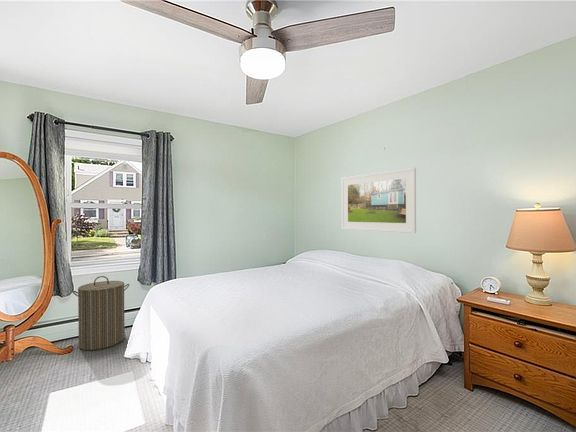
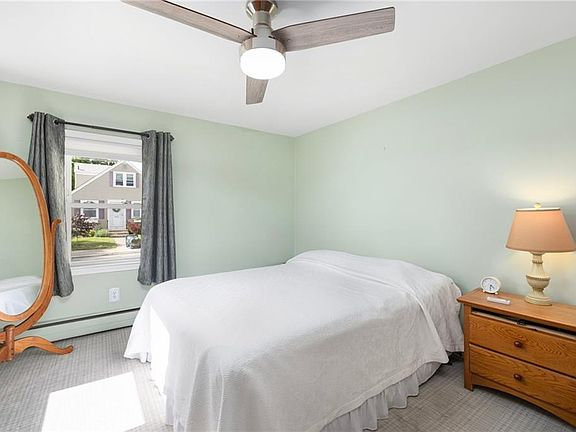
- laundry hamper [71,275,131,351]
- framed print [341,167,417,234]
